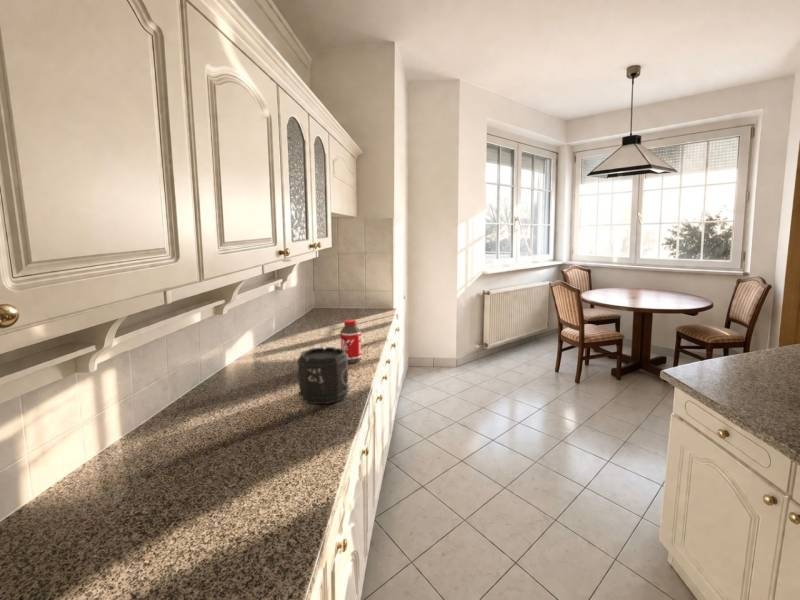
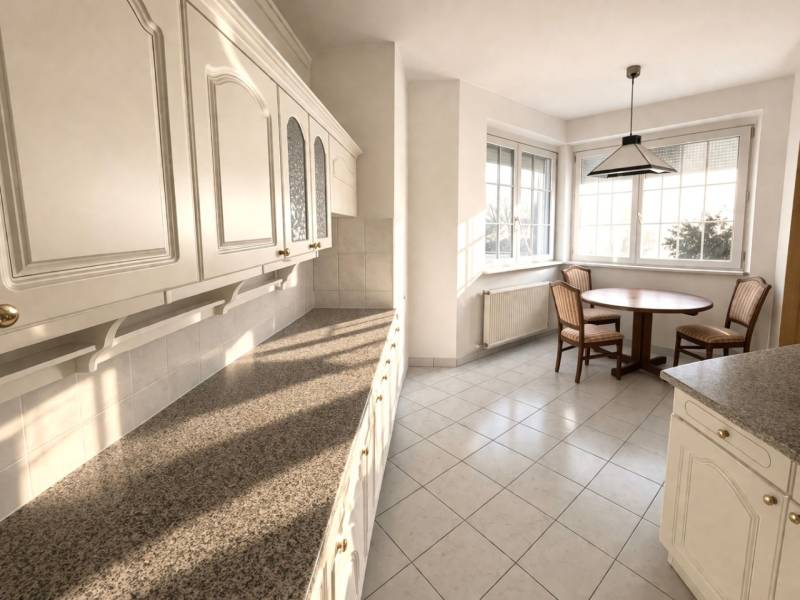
- bottle [339,319,363,364]
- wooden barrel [296,346,350,405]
